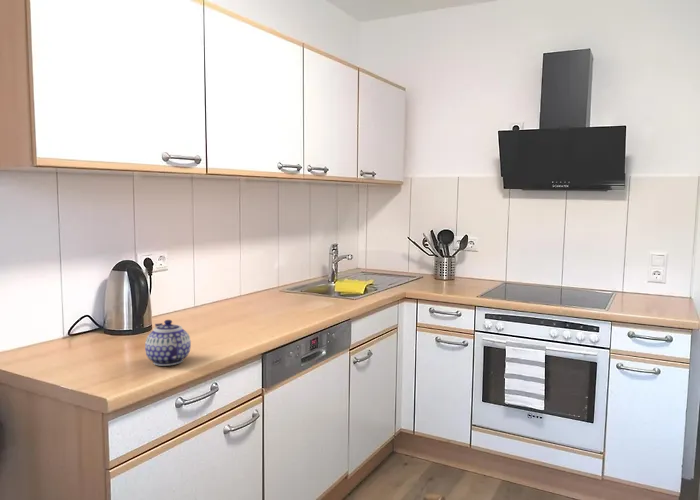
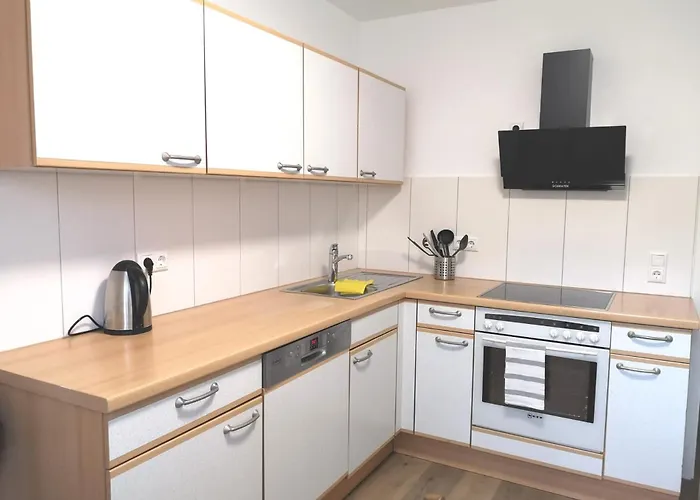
- teapot [144,319,192,367]
